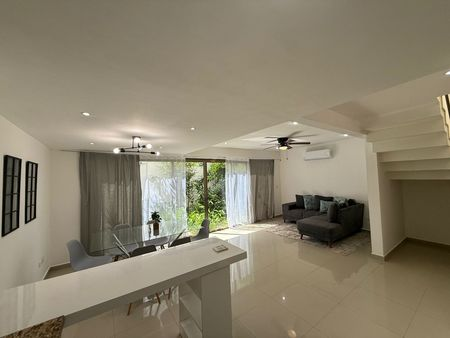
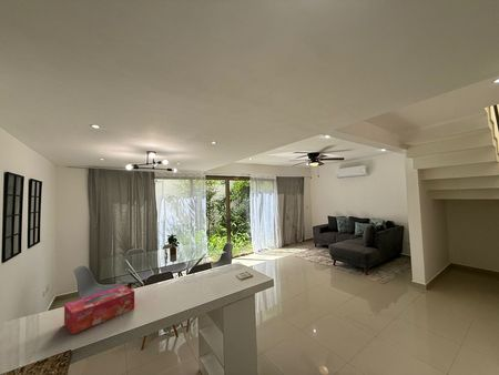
+ tissue box [63,284,135,335]
